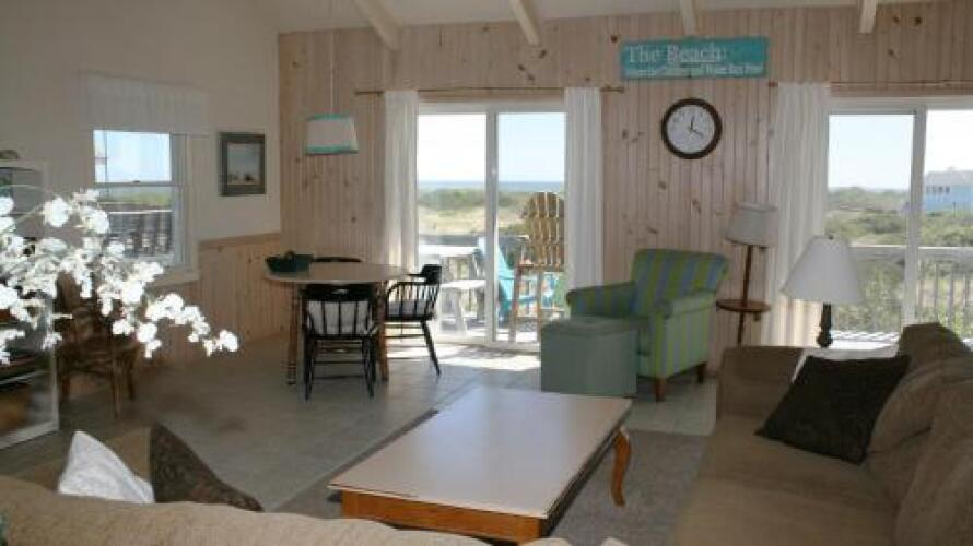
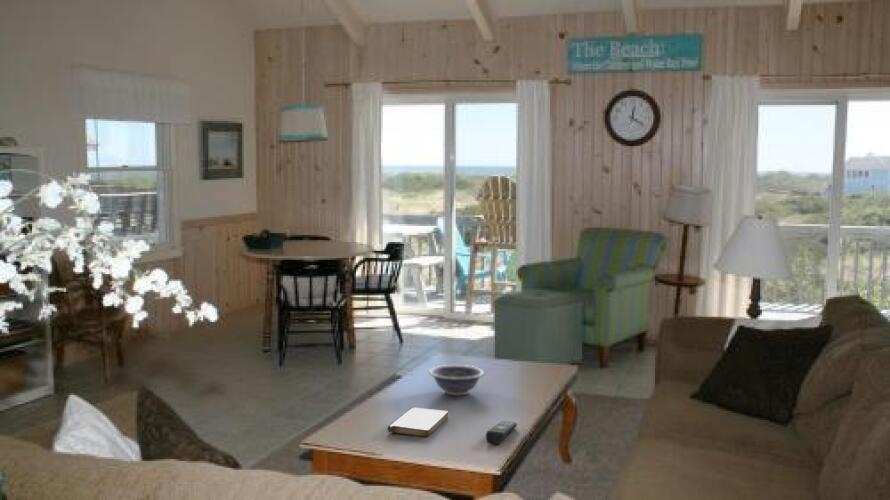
+ remote control [485,420,518,445]
+ decorative bowl [428,364,486,397]
+ book [386,407,449,438]
